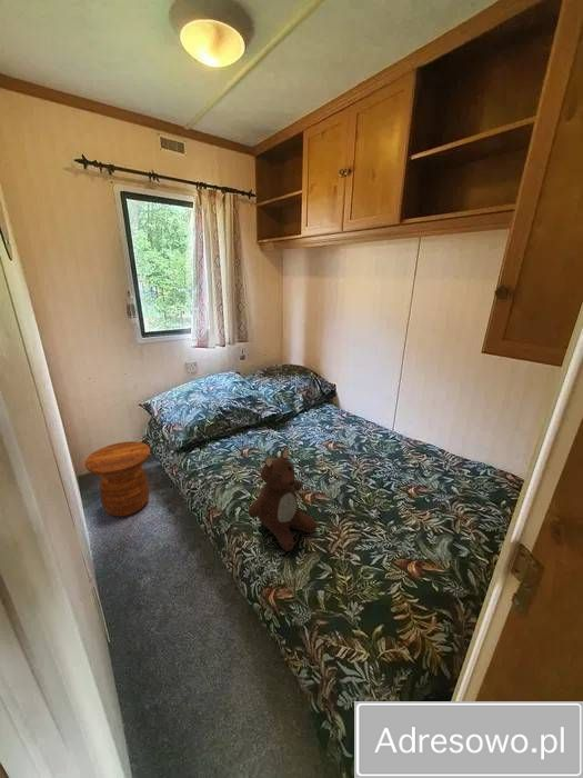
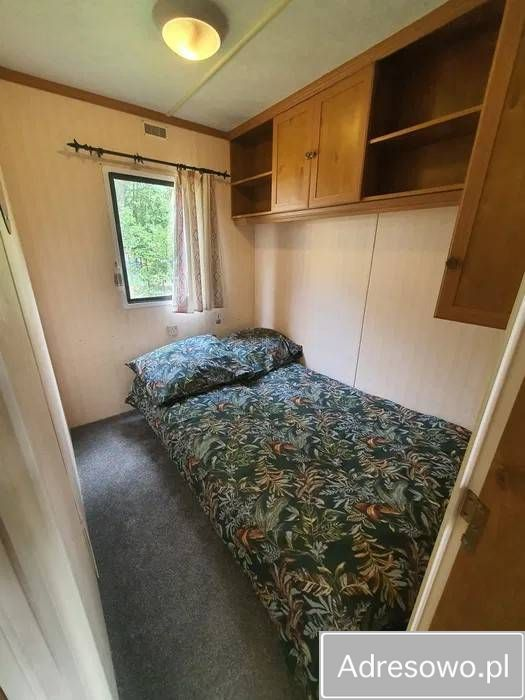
- teddy bear [248,448,318,552]
- side table [84,440,151,518]
